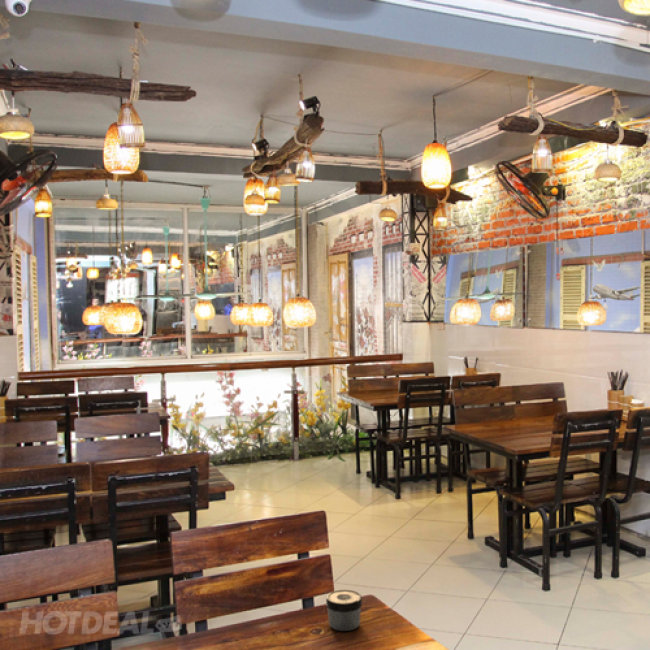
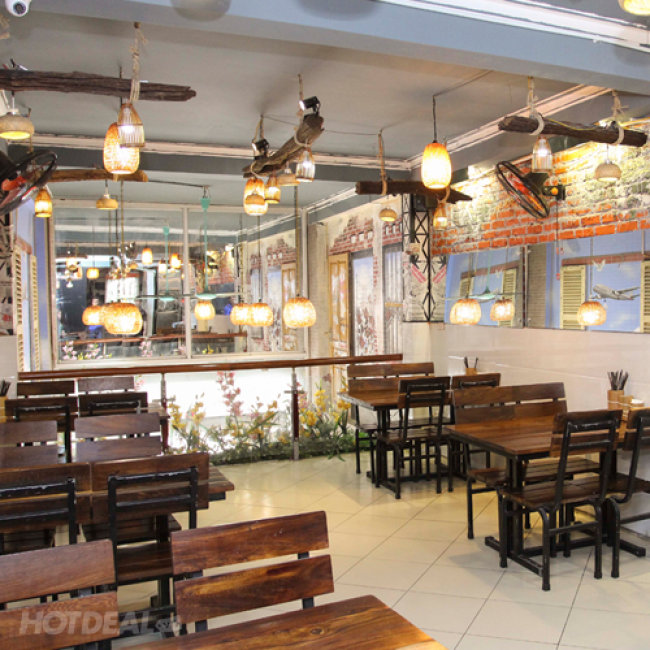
- jar [325,589,363,632]
